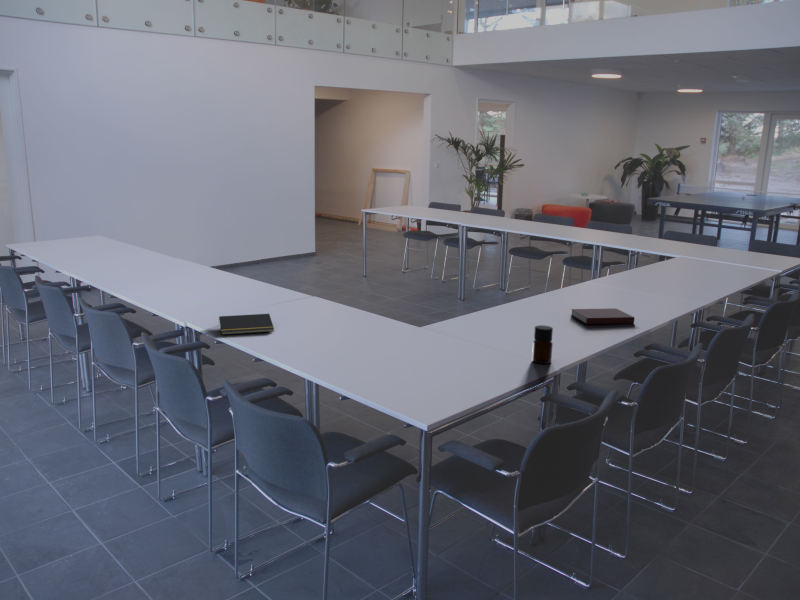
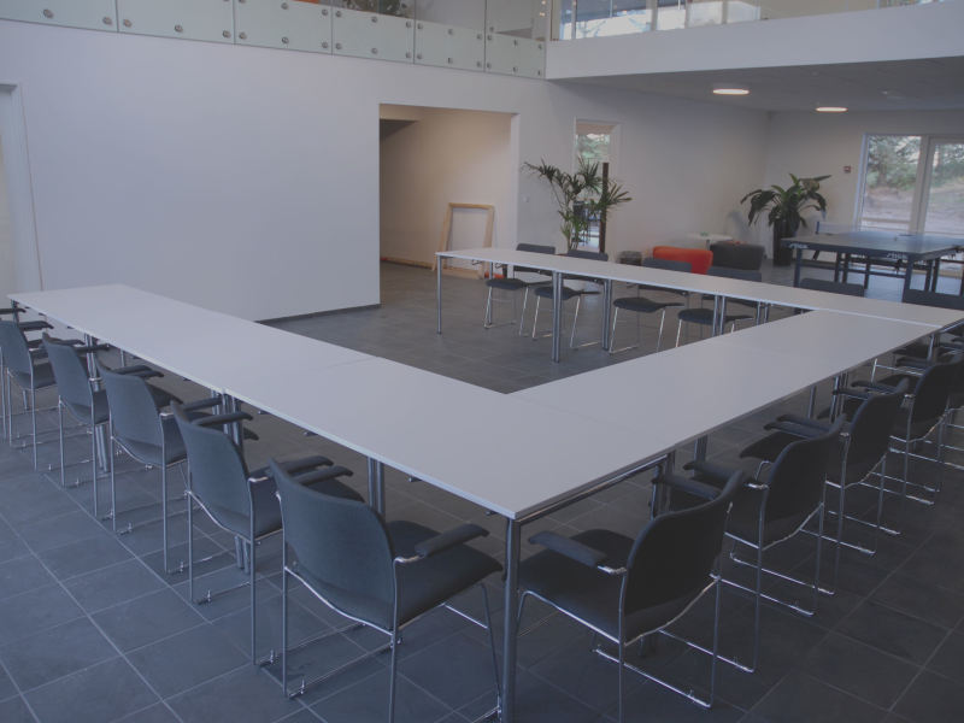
- notebook [570,307,635,325]
- notepad [217,313,275,336]
- bottle [531,324,554,365]
